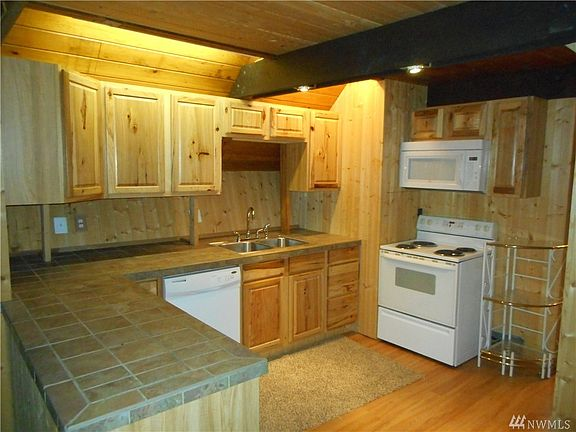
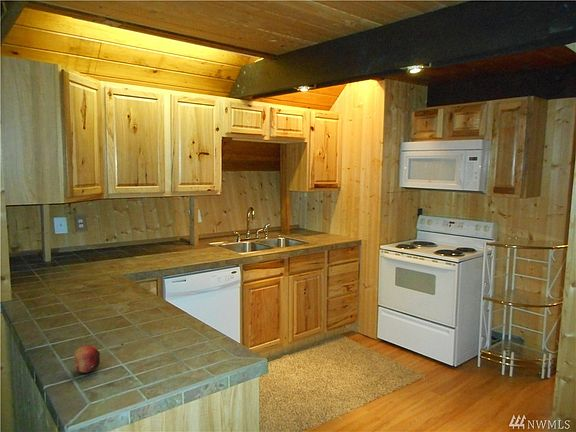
+ fruit [73,345,101,374]
